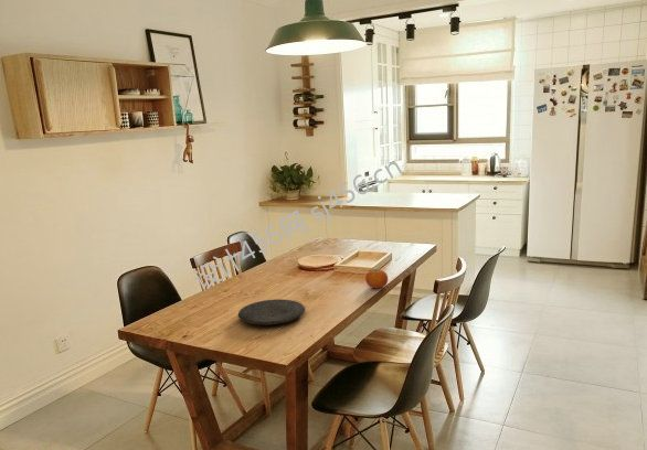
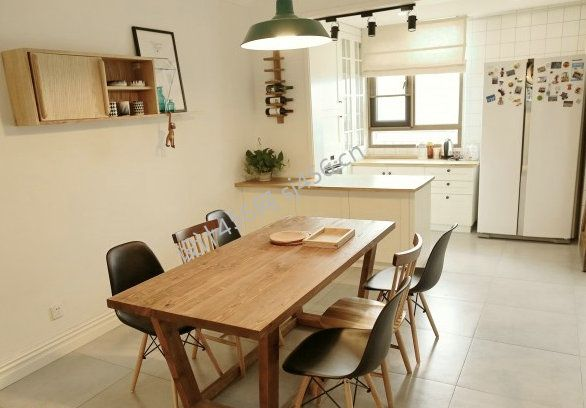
- plate [237,298,306,326]
- fruit [364,268,389,289]
